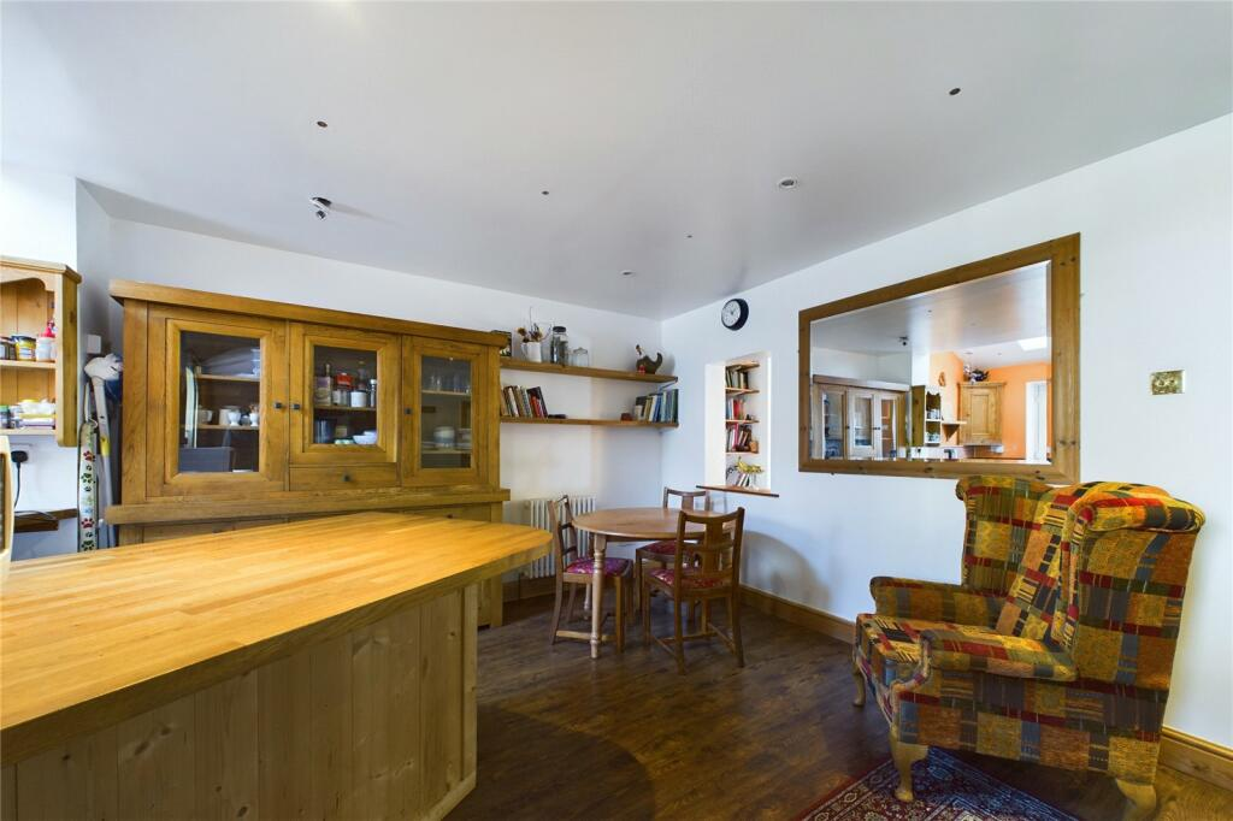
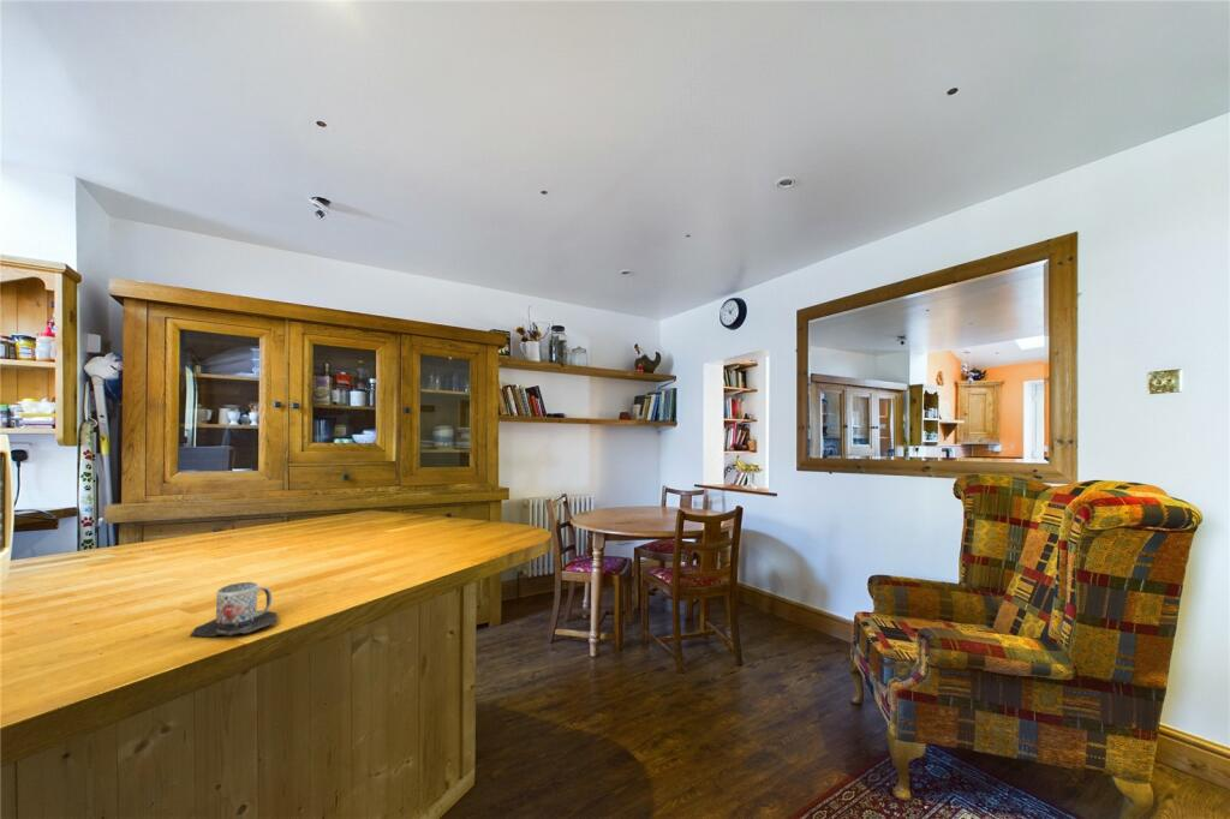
+ mug [189,581,279,638]
